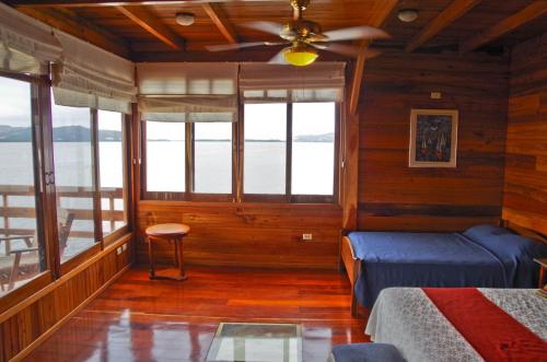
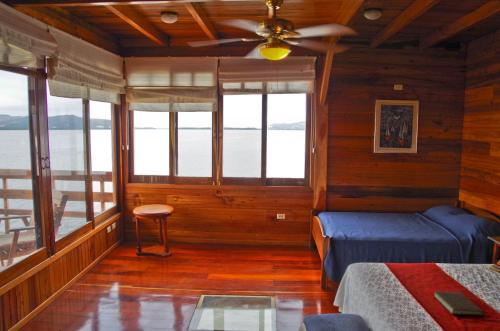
+ book [434,290,485,317]
